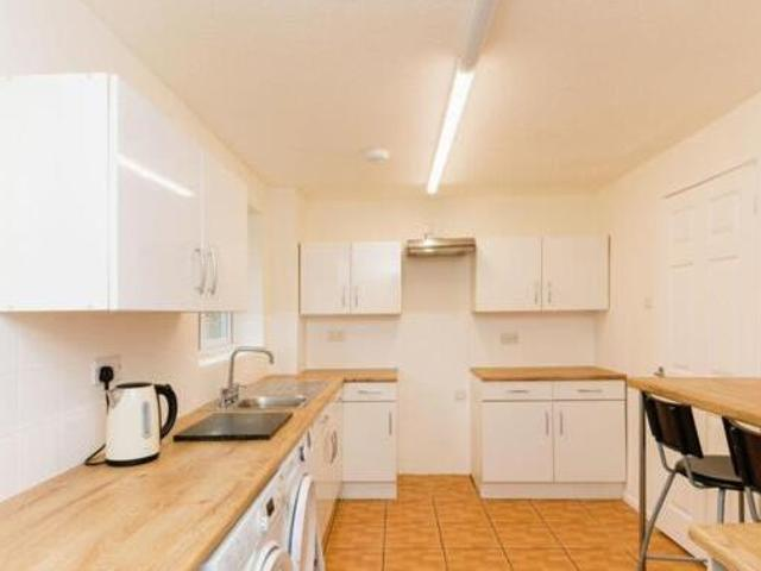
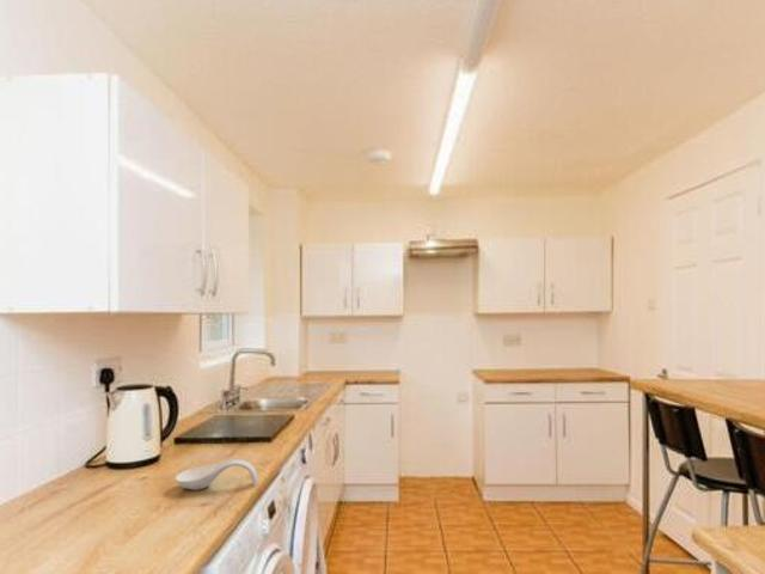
+ spoon rest [173,458,259,491]
